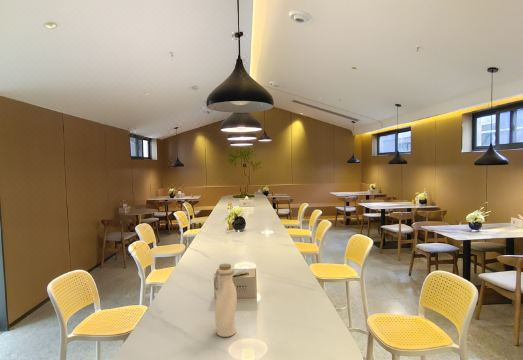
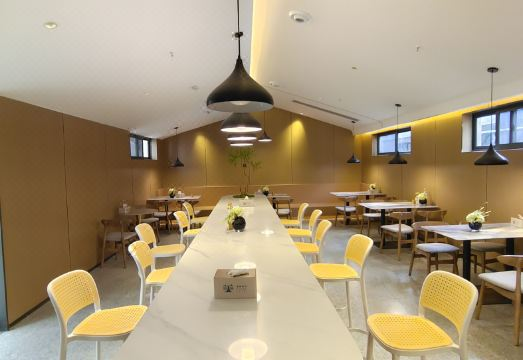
- water bottle [213,263,238,338]
